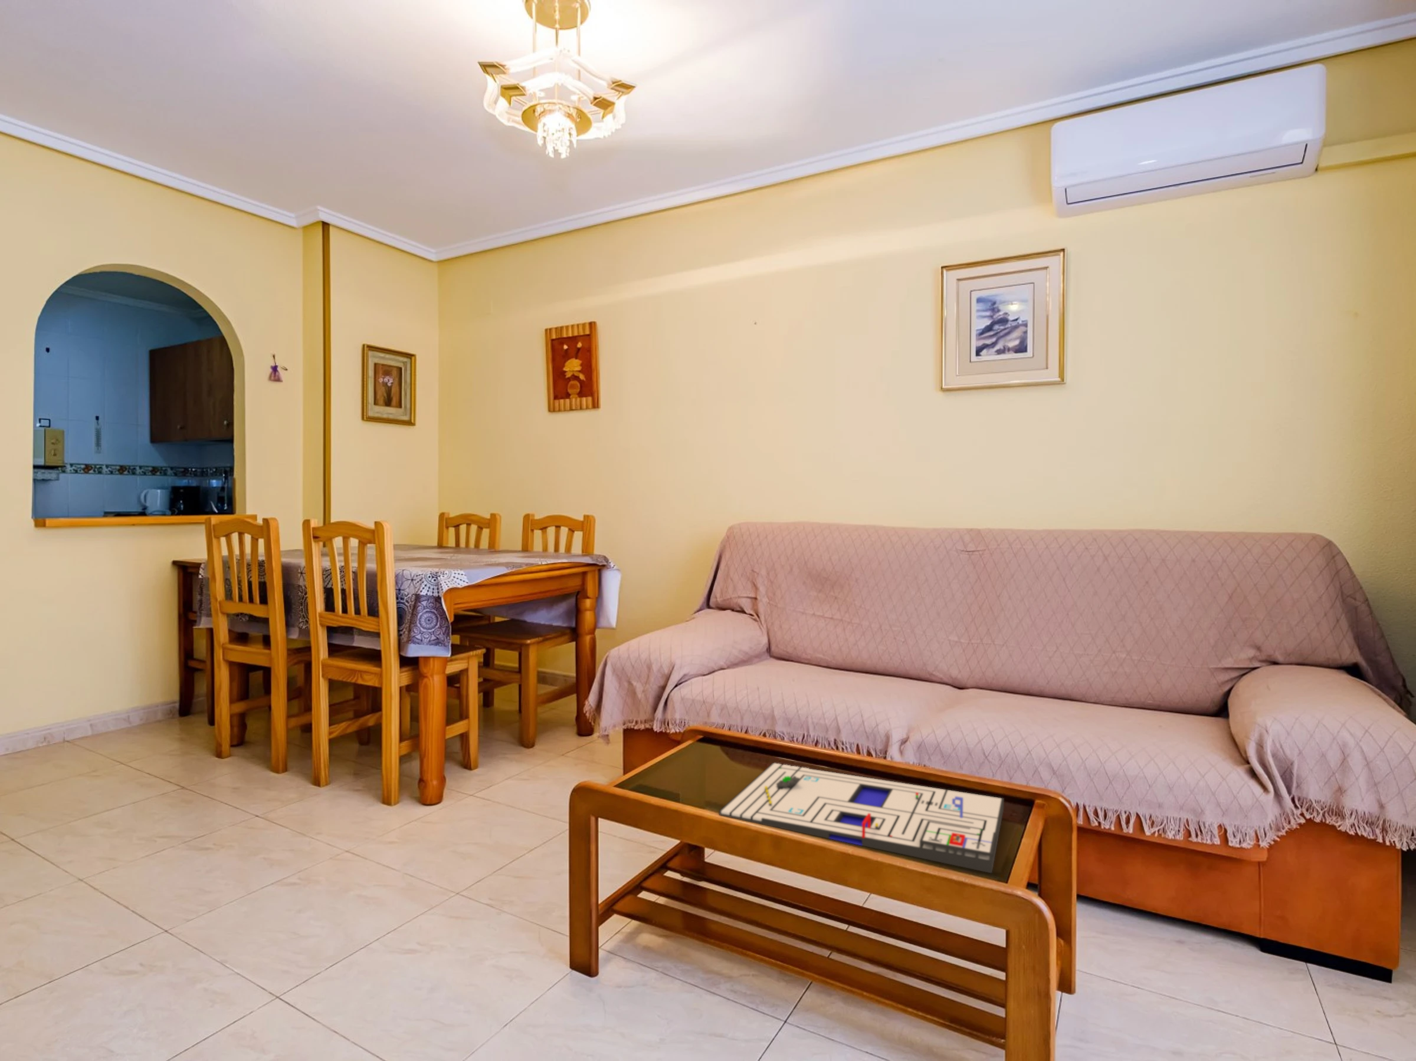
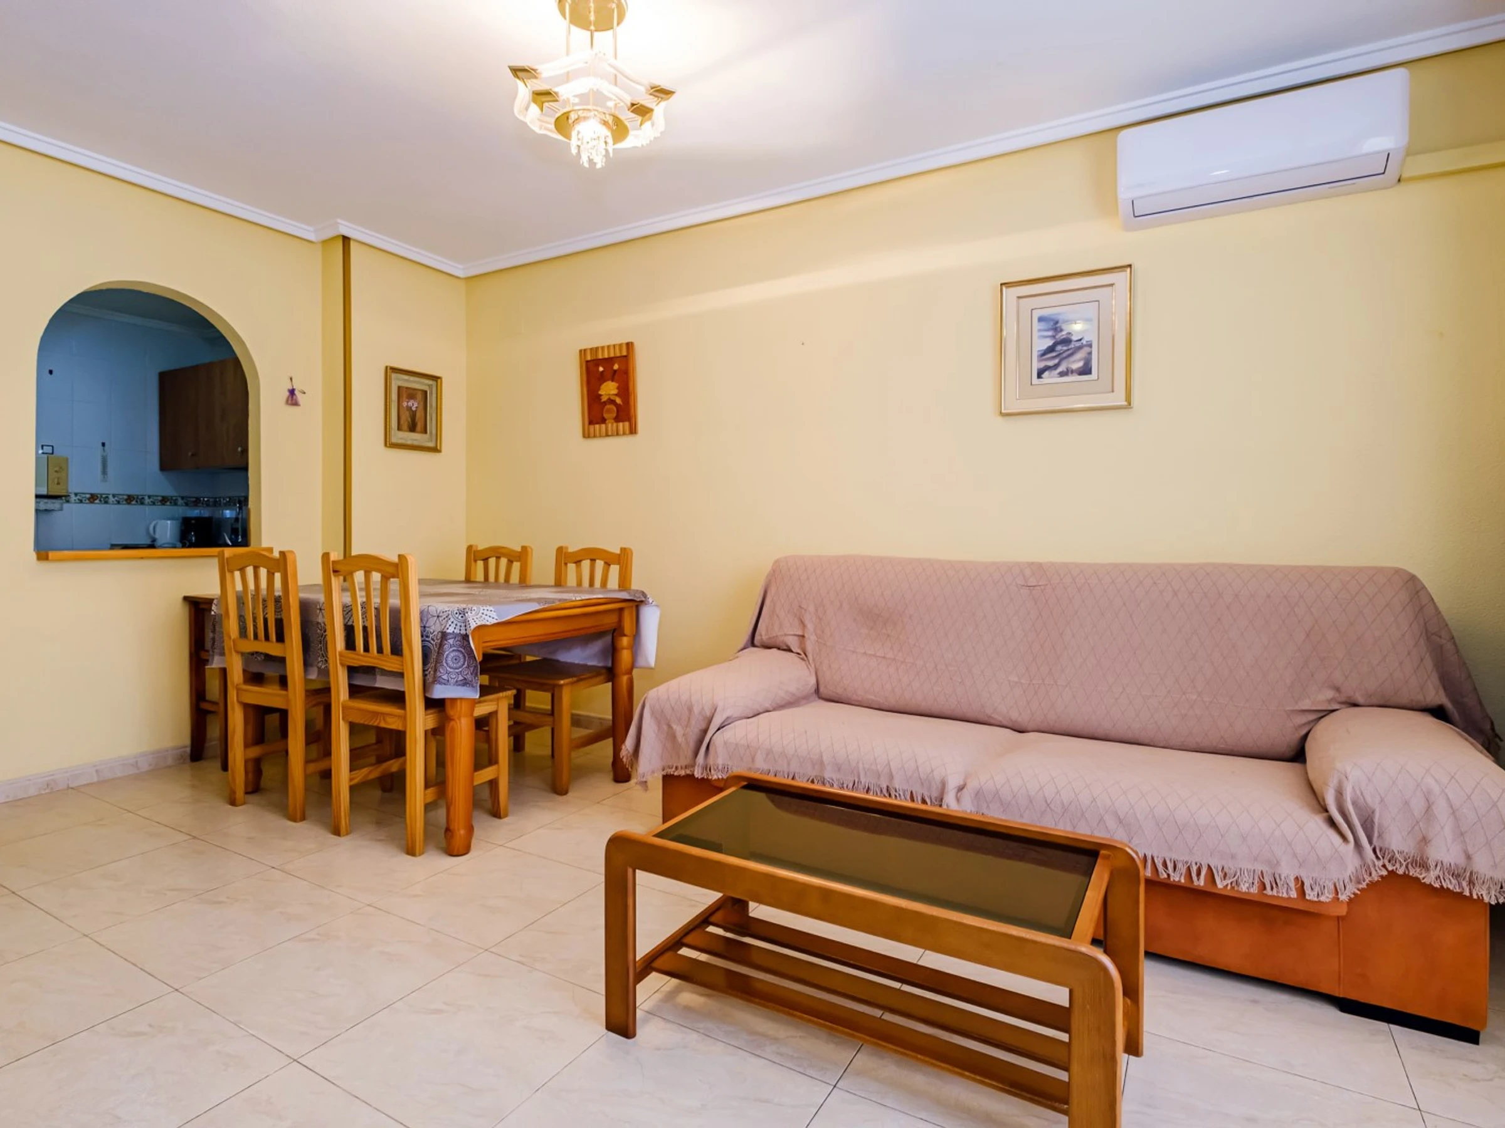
- board game [719,762,1005,874]
